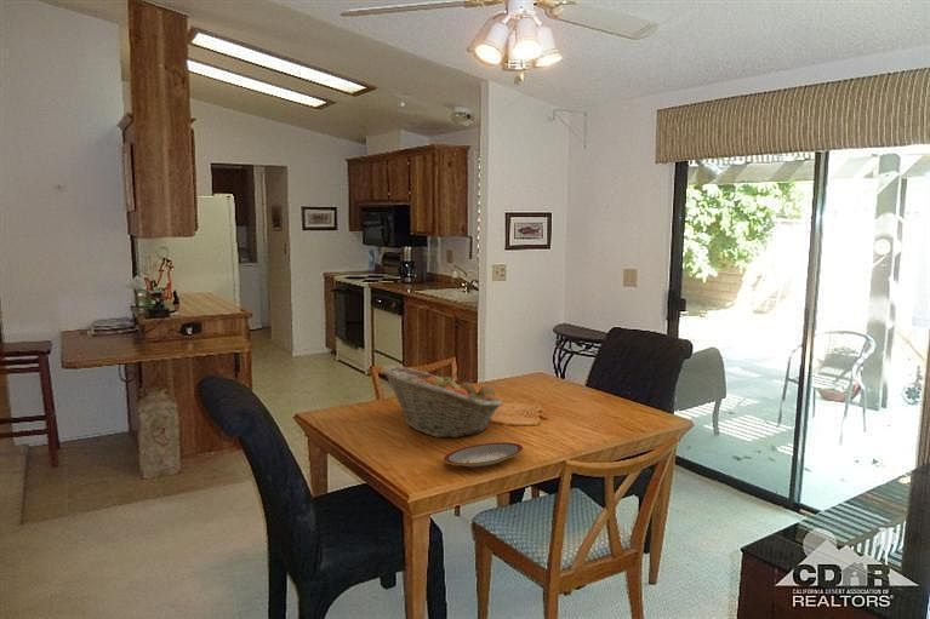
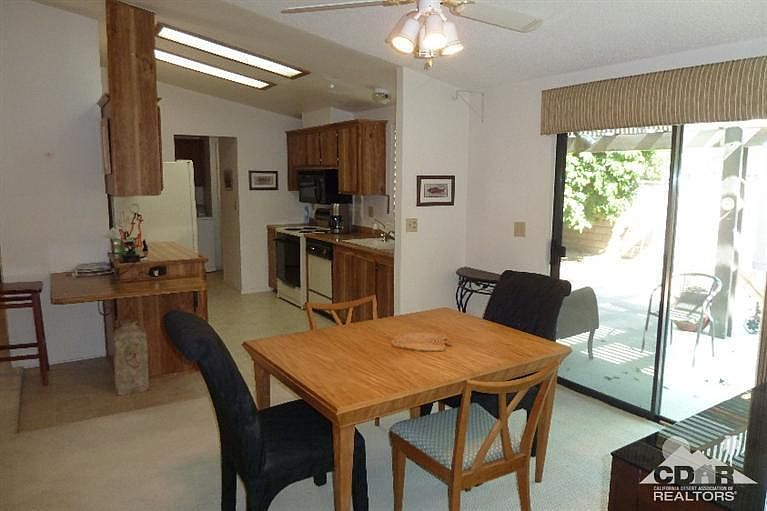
- plate [443,441,524,468]
- fruit basket [381,363,504,439]
